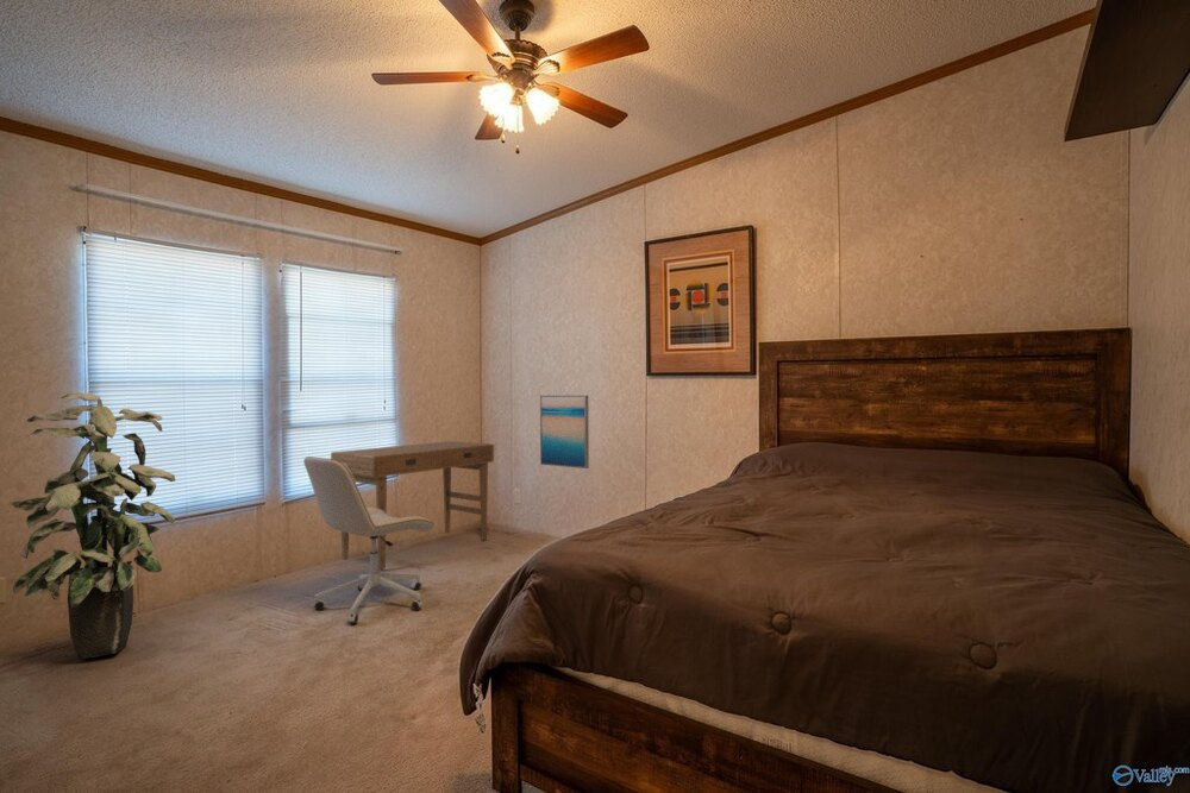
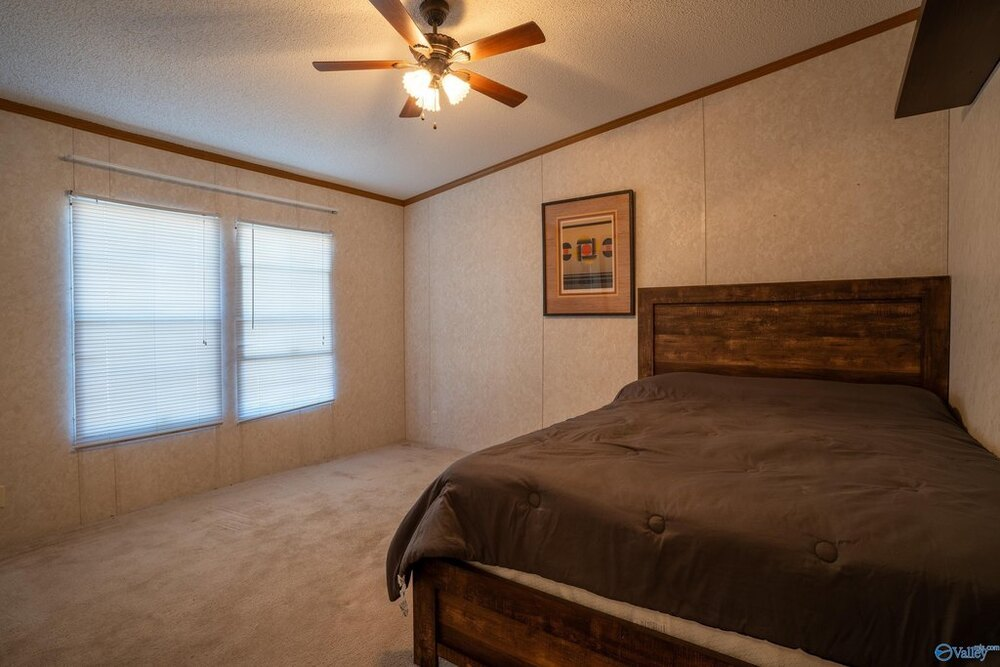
- wall art [539,394,590,470]
- indoor plant [6,392,176,661]
- office chair [302,455,436,624]
- desk [330,440,495,571]
